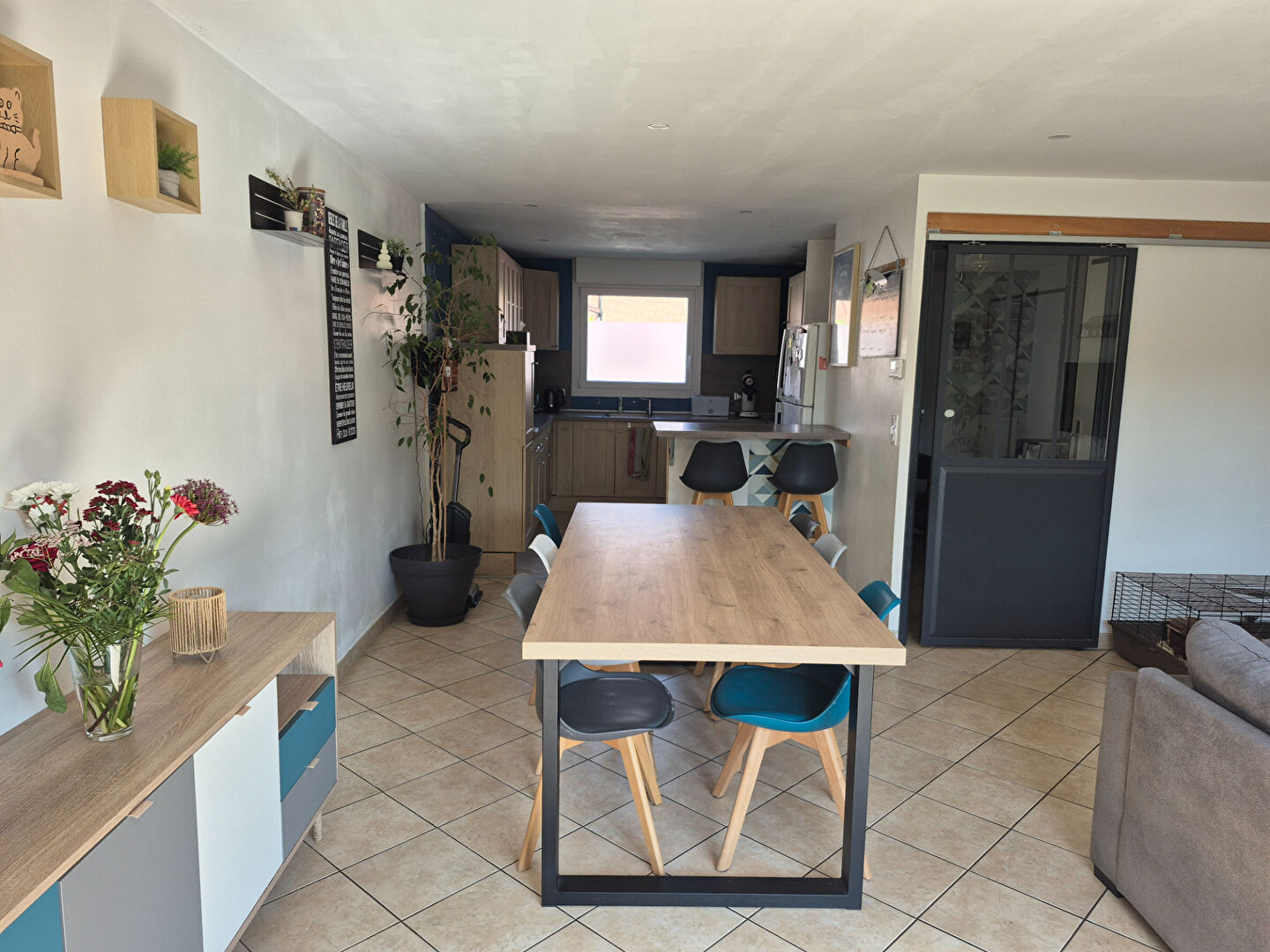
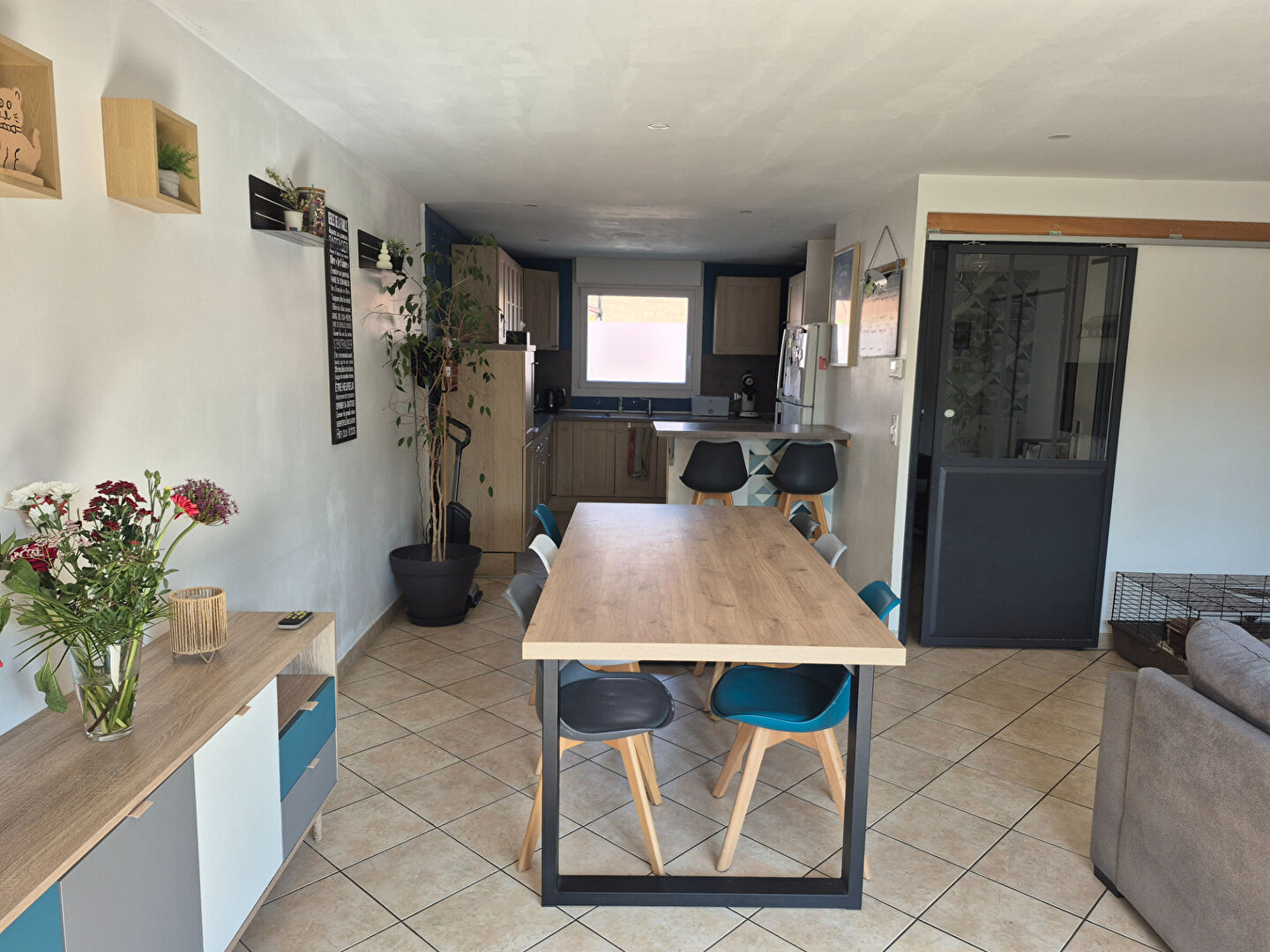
+ remote control [277,610,314,629]
